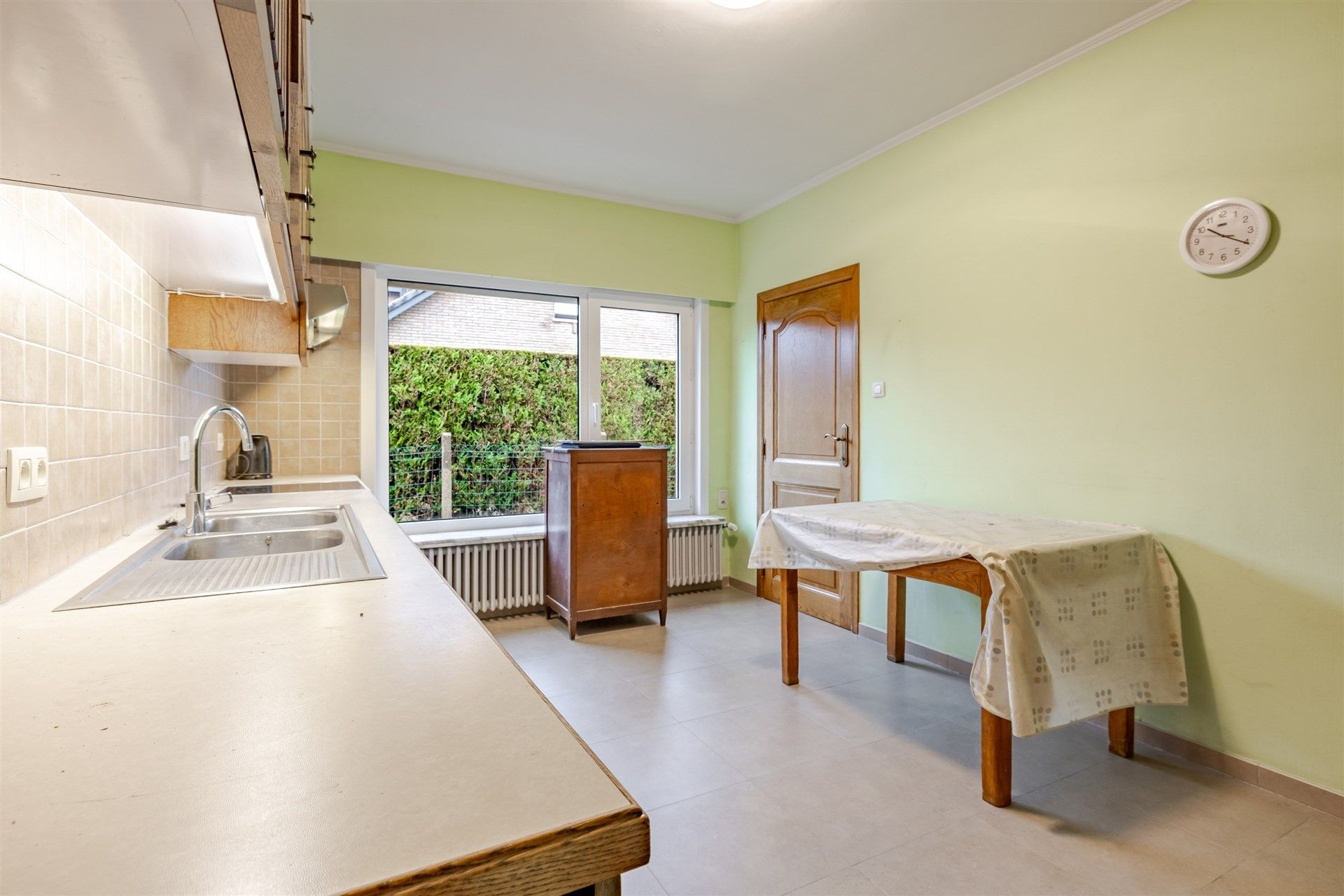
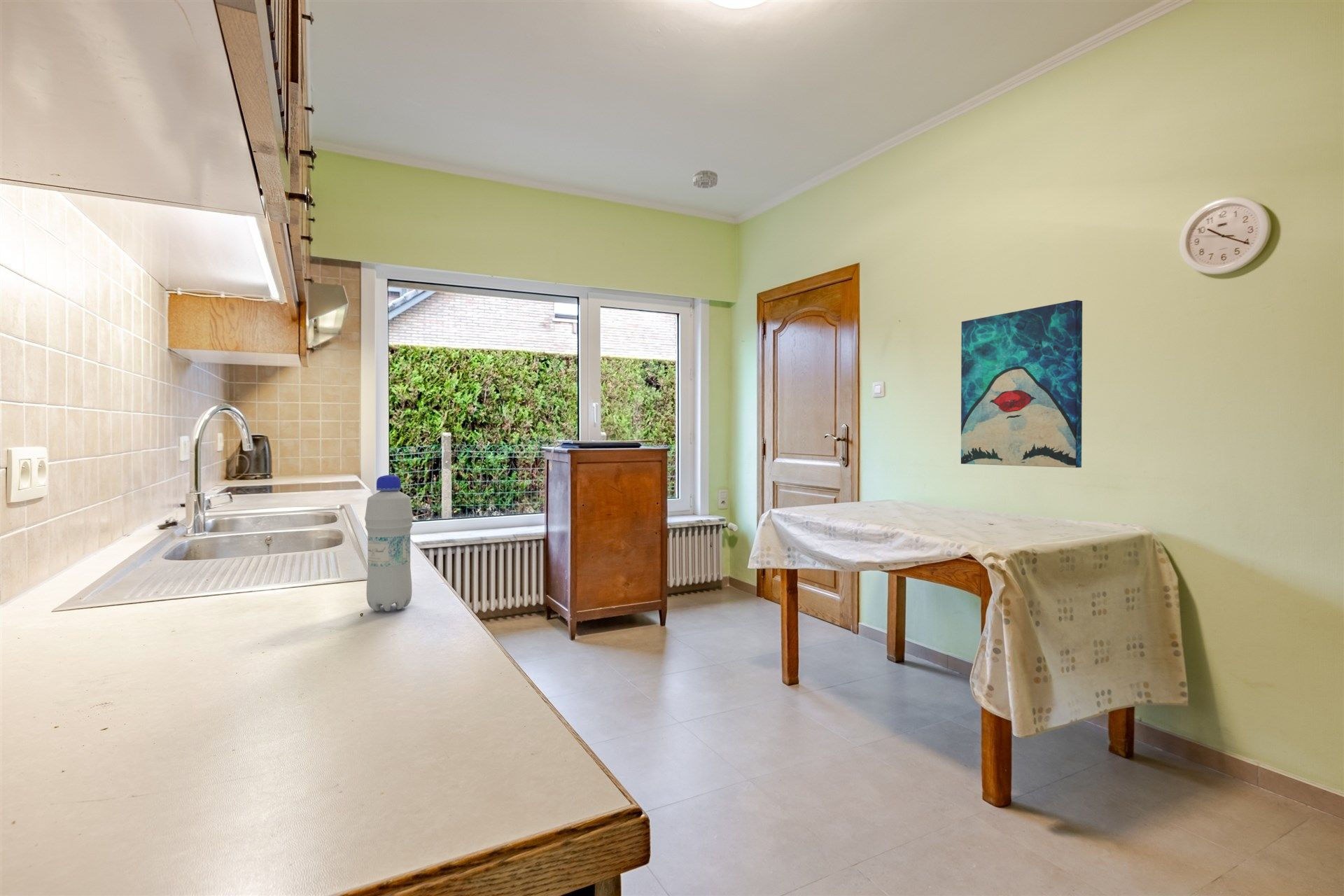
+ wall art [960,300,1083,468]
+ smoke detector [692,169,718,189]
+ bottle [364,475,414,612]
